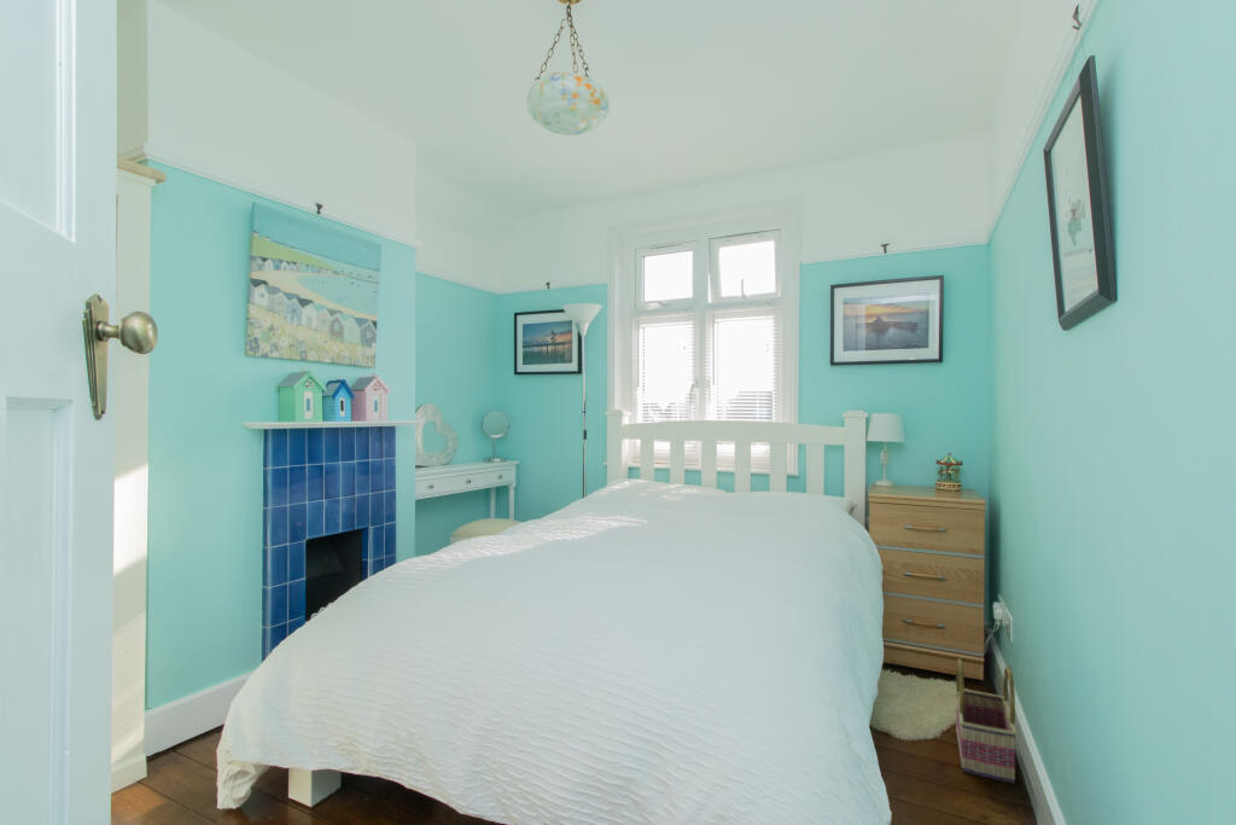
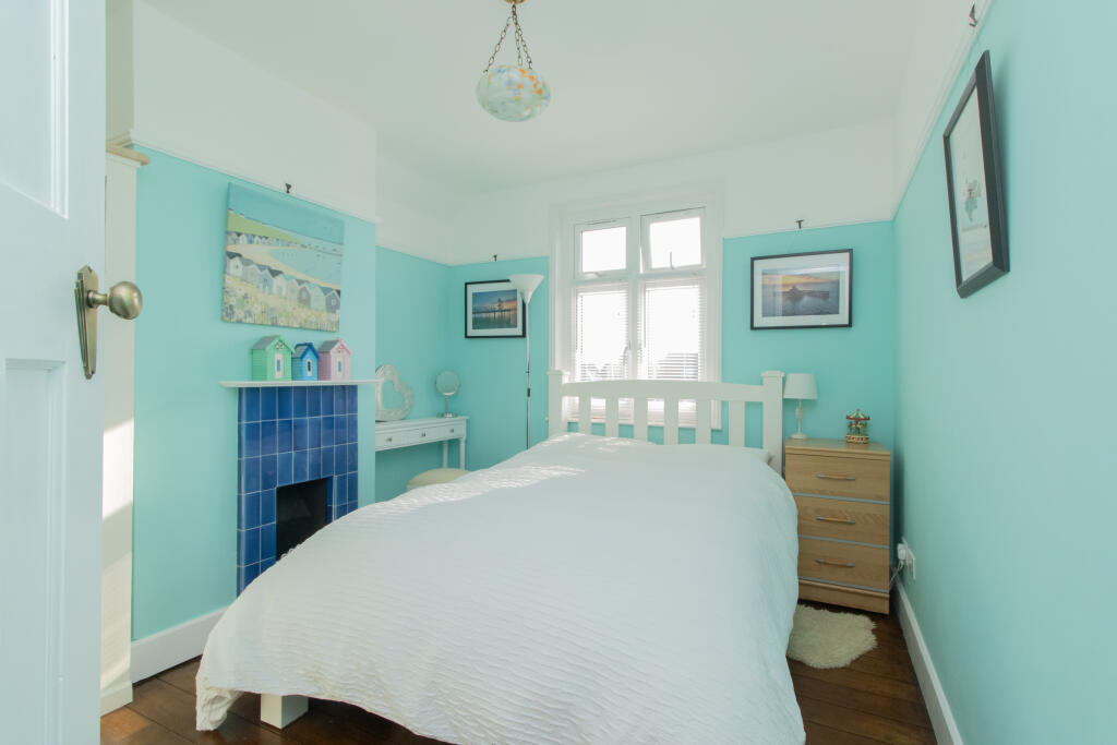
- basket [954,657,1019,784]
